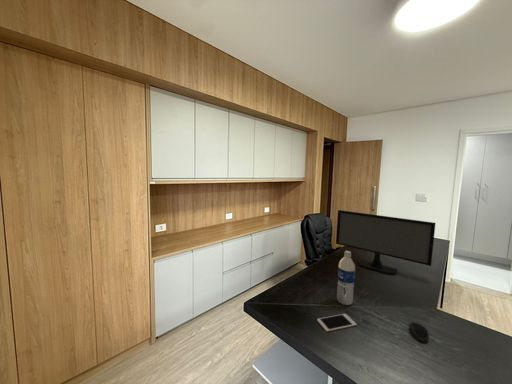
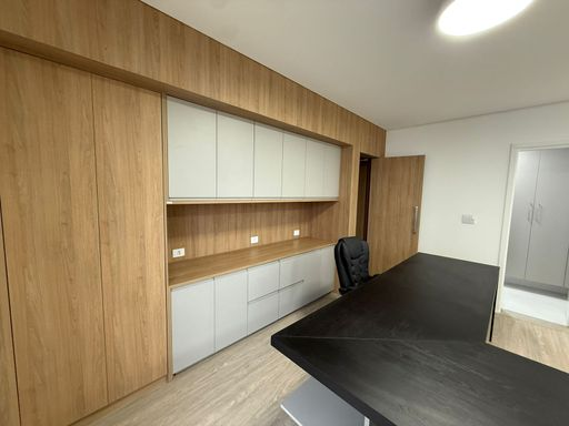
- computer monitor [335,209,436,276]
- water bottle [336,250,356,306]
- cell phone [316,313,358,333]
- computer mouse [408,321,430,344]
